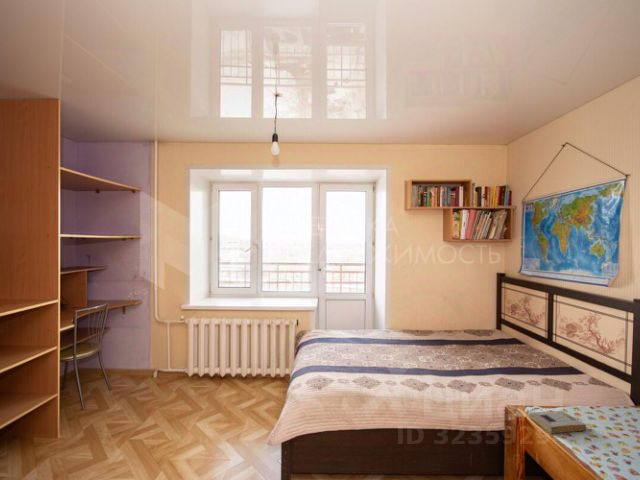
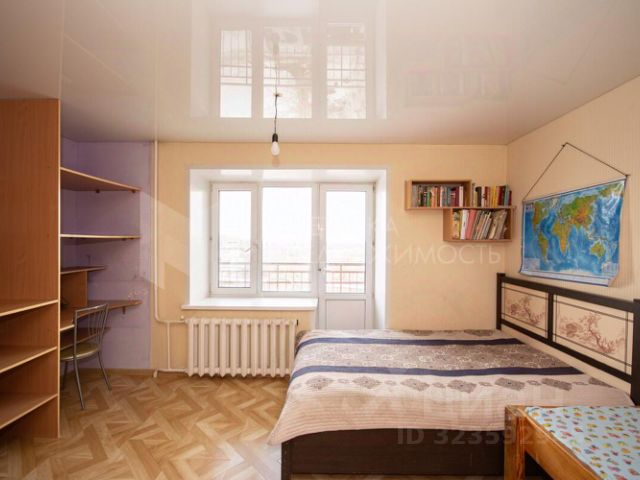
- book [528,410,587,435]
